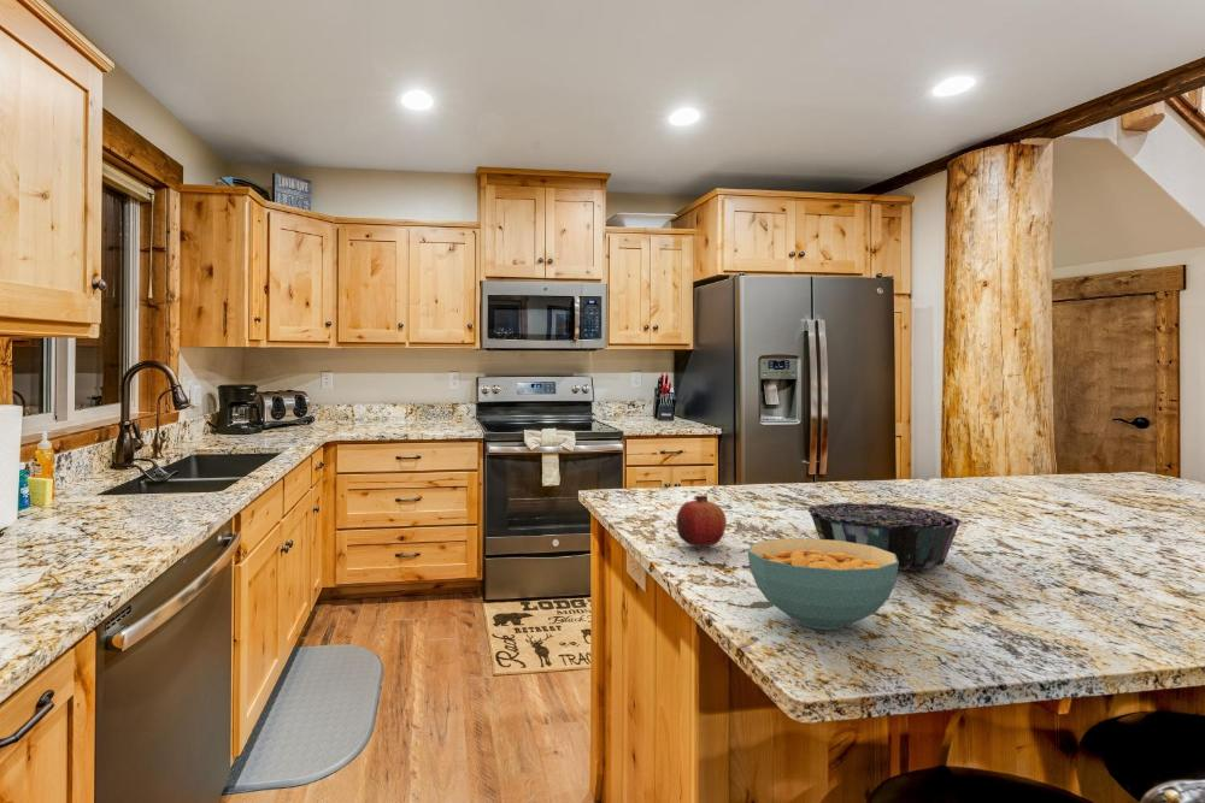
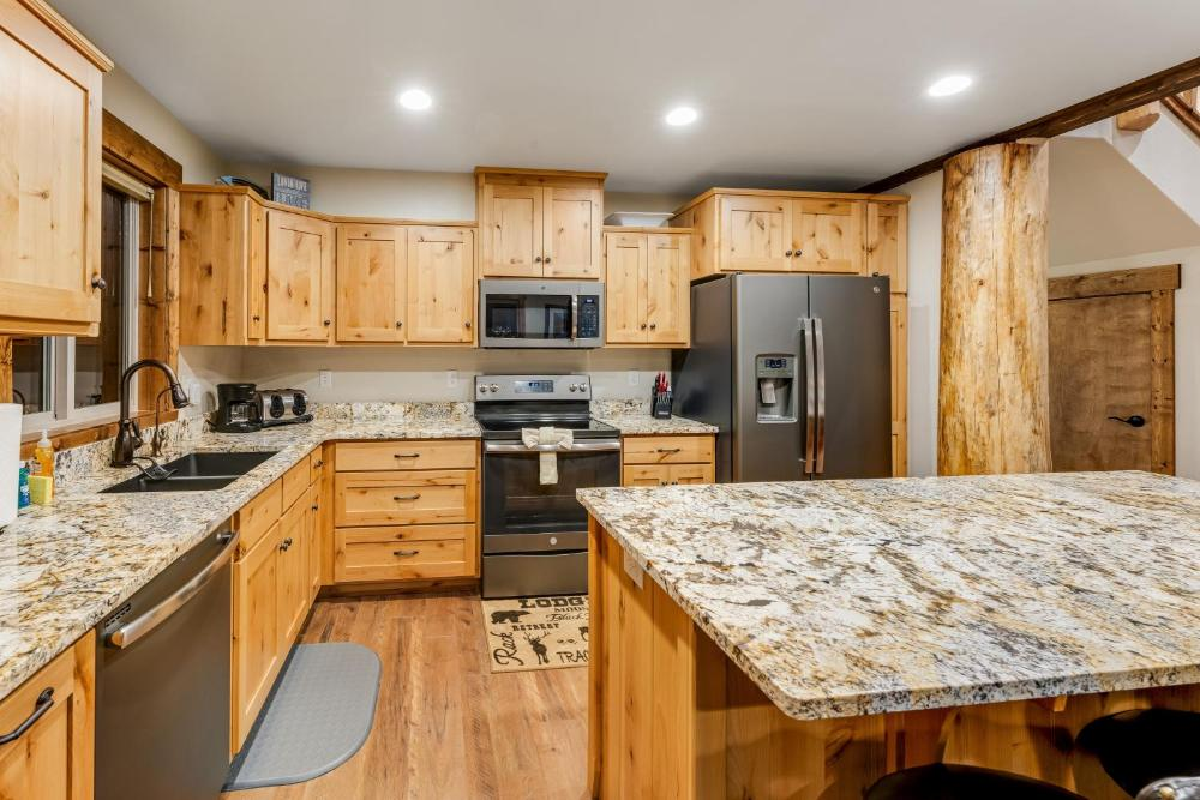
- fruit [675,494,728,548]
- decorative bowl [807,502,963,571]
- cereal bowl [747,537,899,631]
